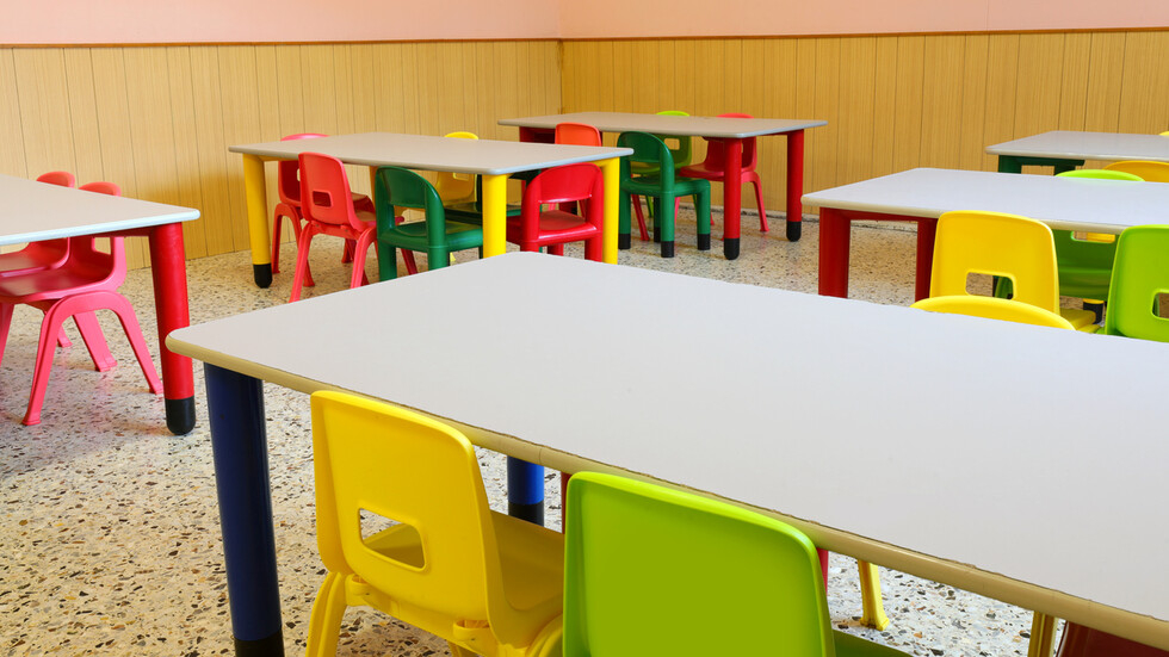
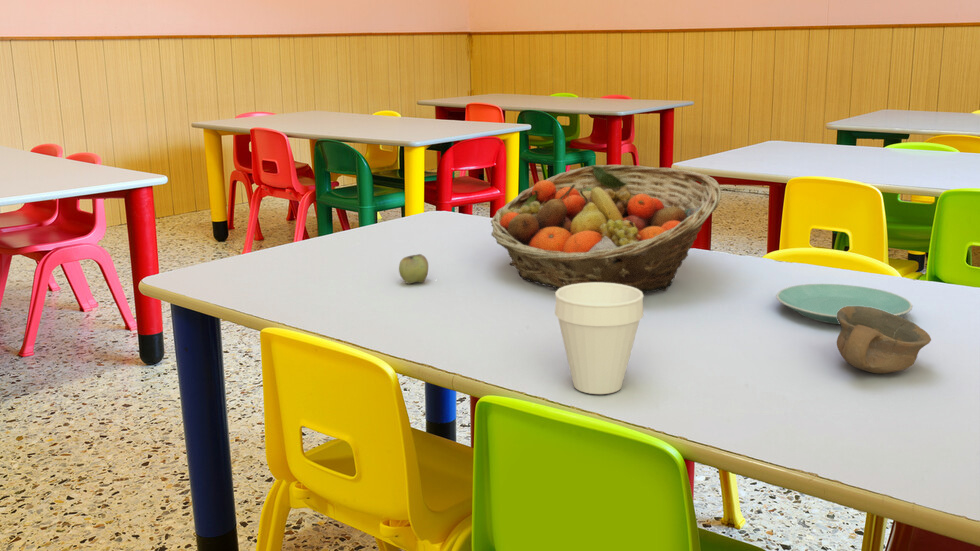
+ cup [836,306,932,375]
+ fruit basket [490,164,722,294]
+ plate [775,283,913,325]
+ apple [398,253,429,285]
+ cup [554,283,644,395]
